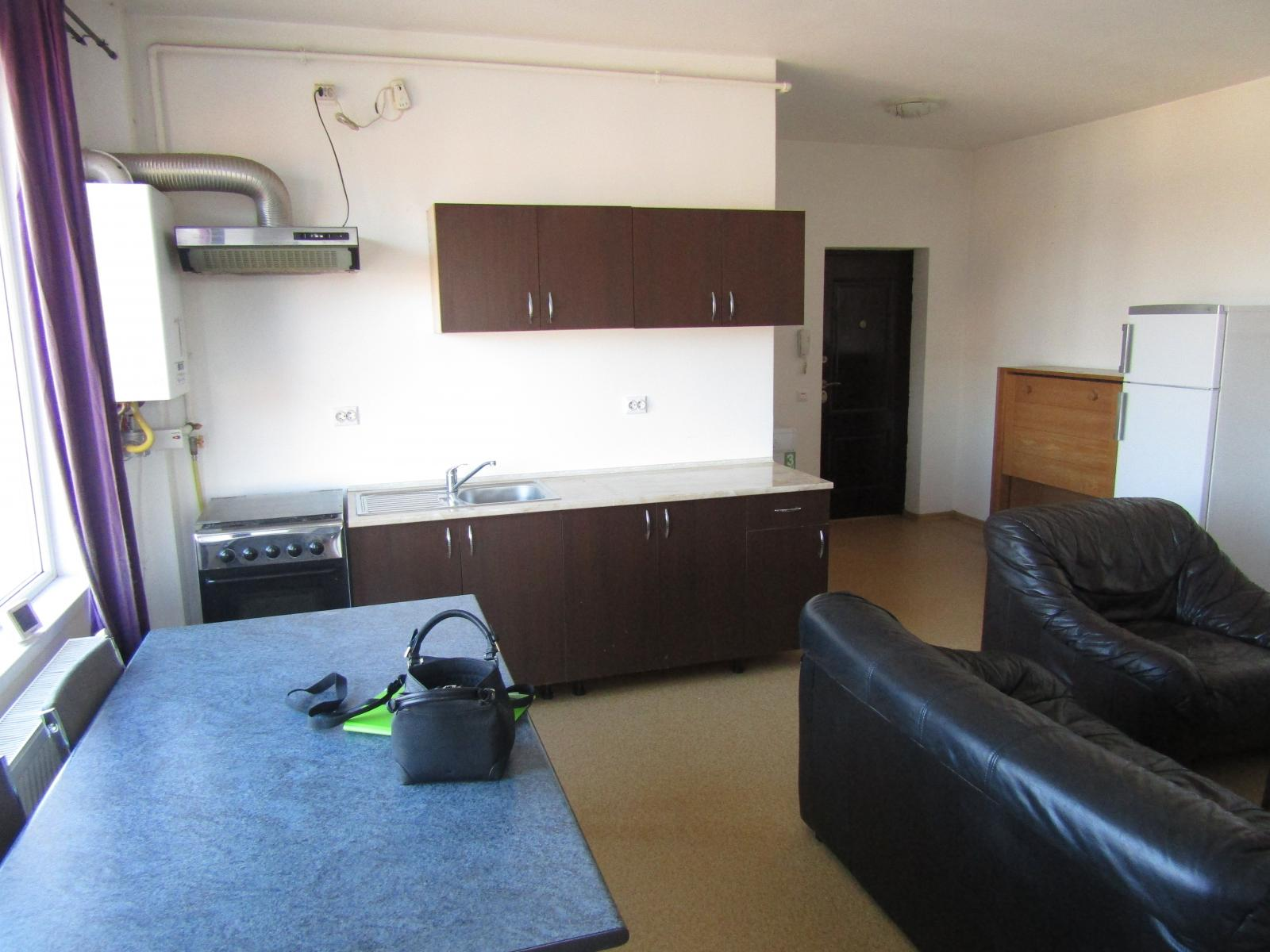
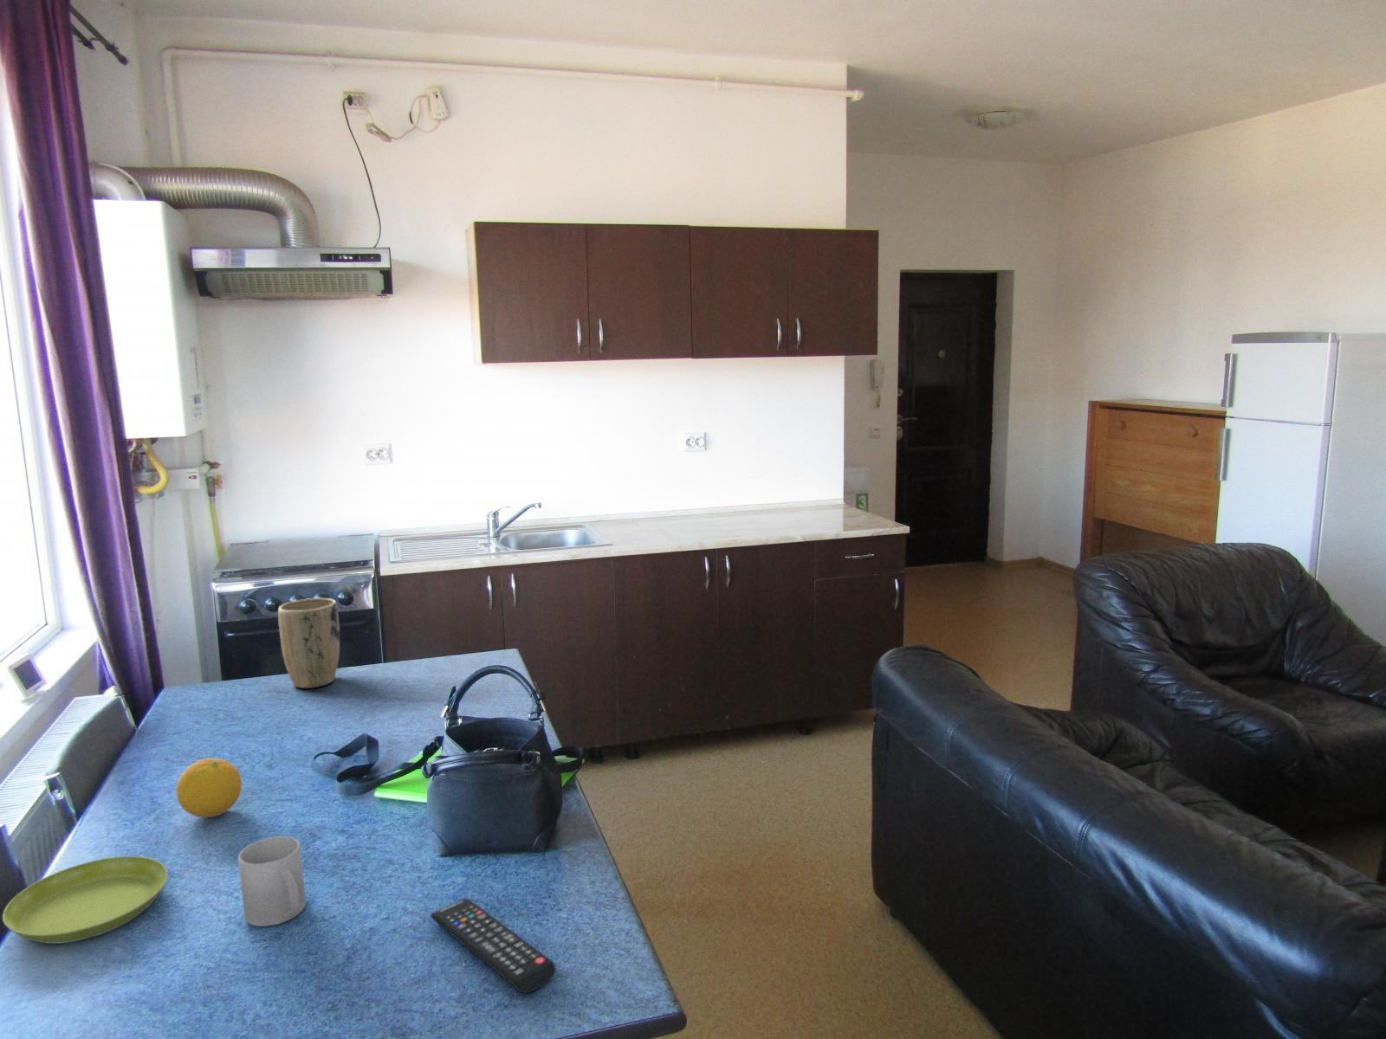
+ fruit [175,757,242,819]
+ saucer [2,856,168,945]
+ remote control [430,897,557,994]
+ mug [237,836,307,928]
+ plant pot [277,597,340,689]
